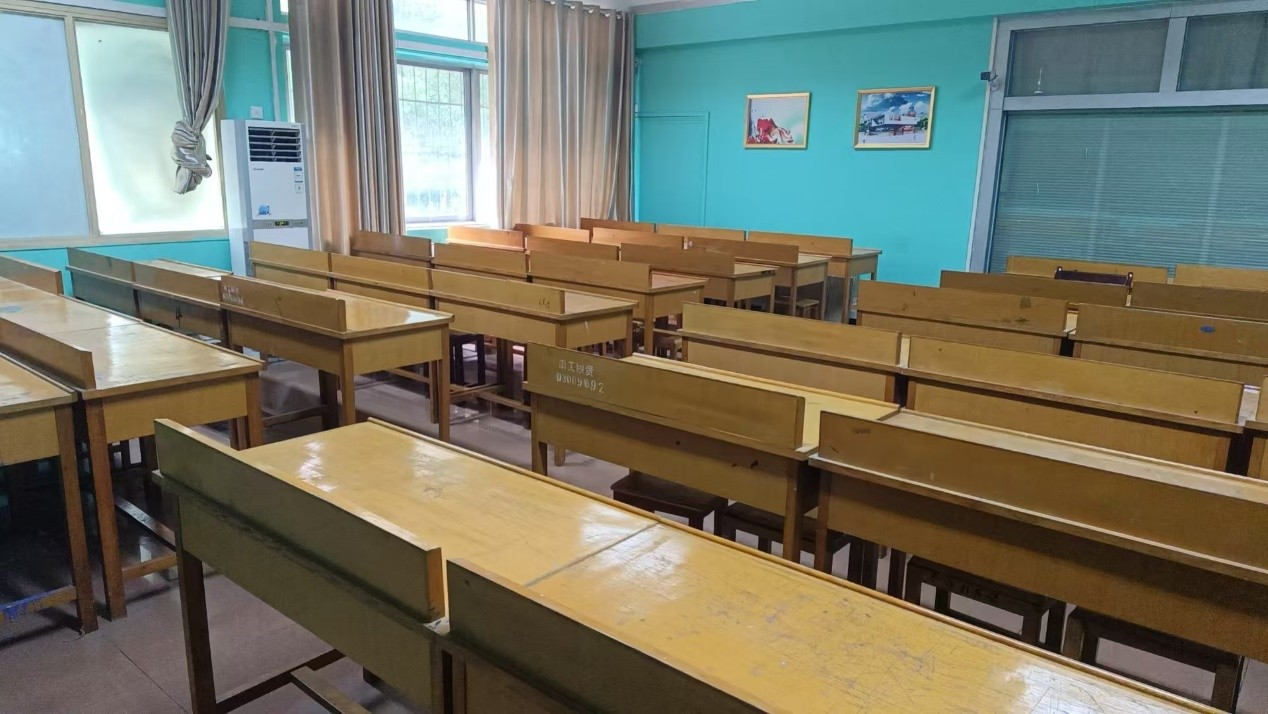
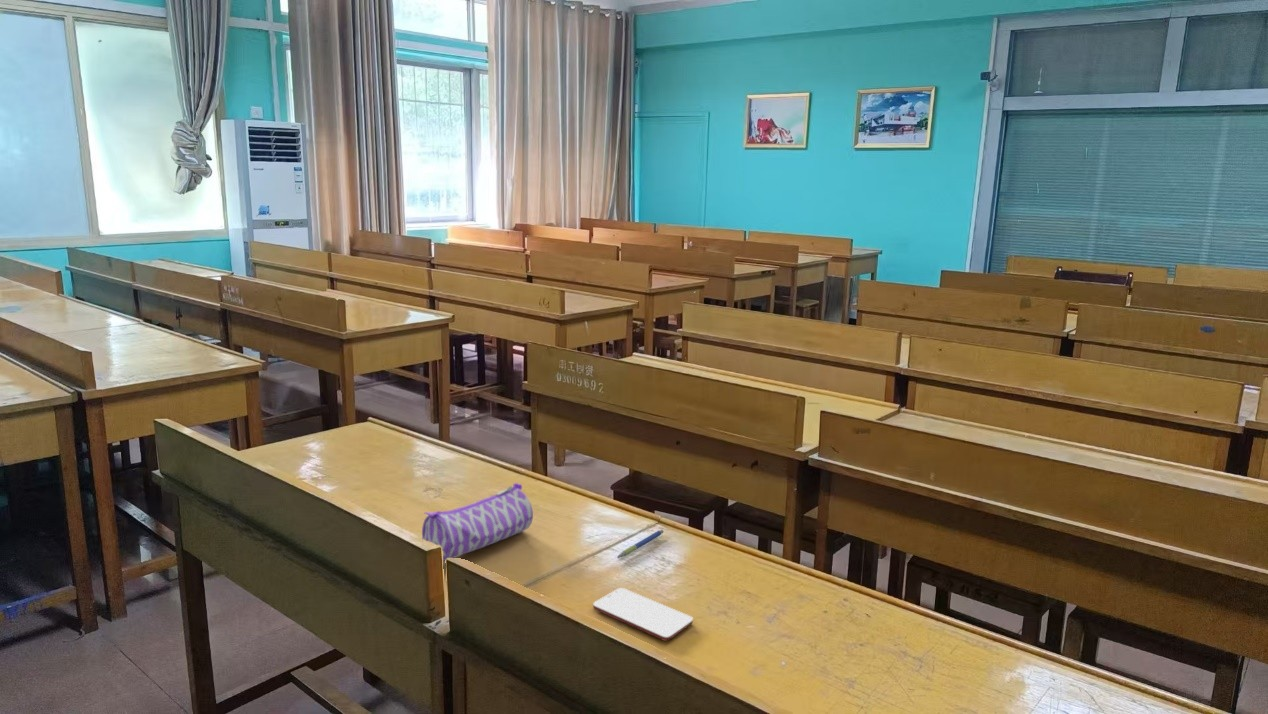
+ smartphone [592,587,694,642]
+ pen [616,529,664,559]
+ pencil case [421,482,534,563]
